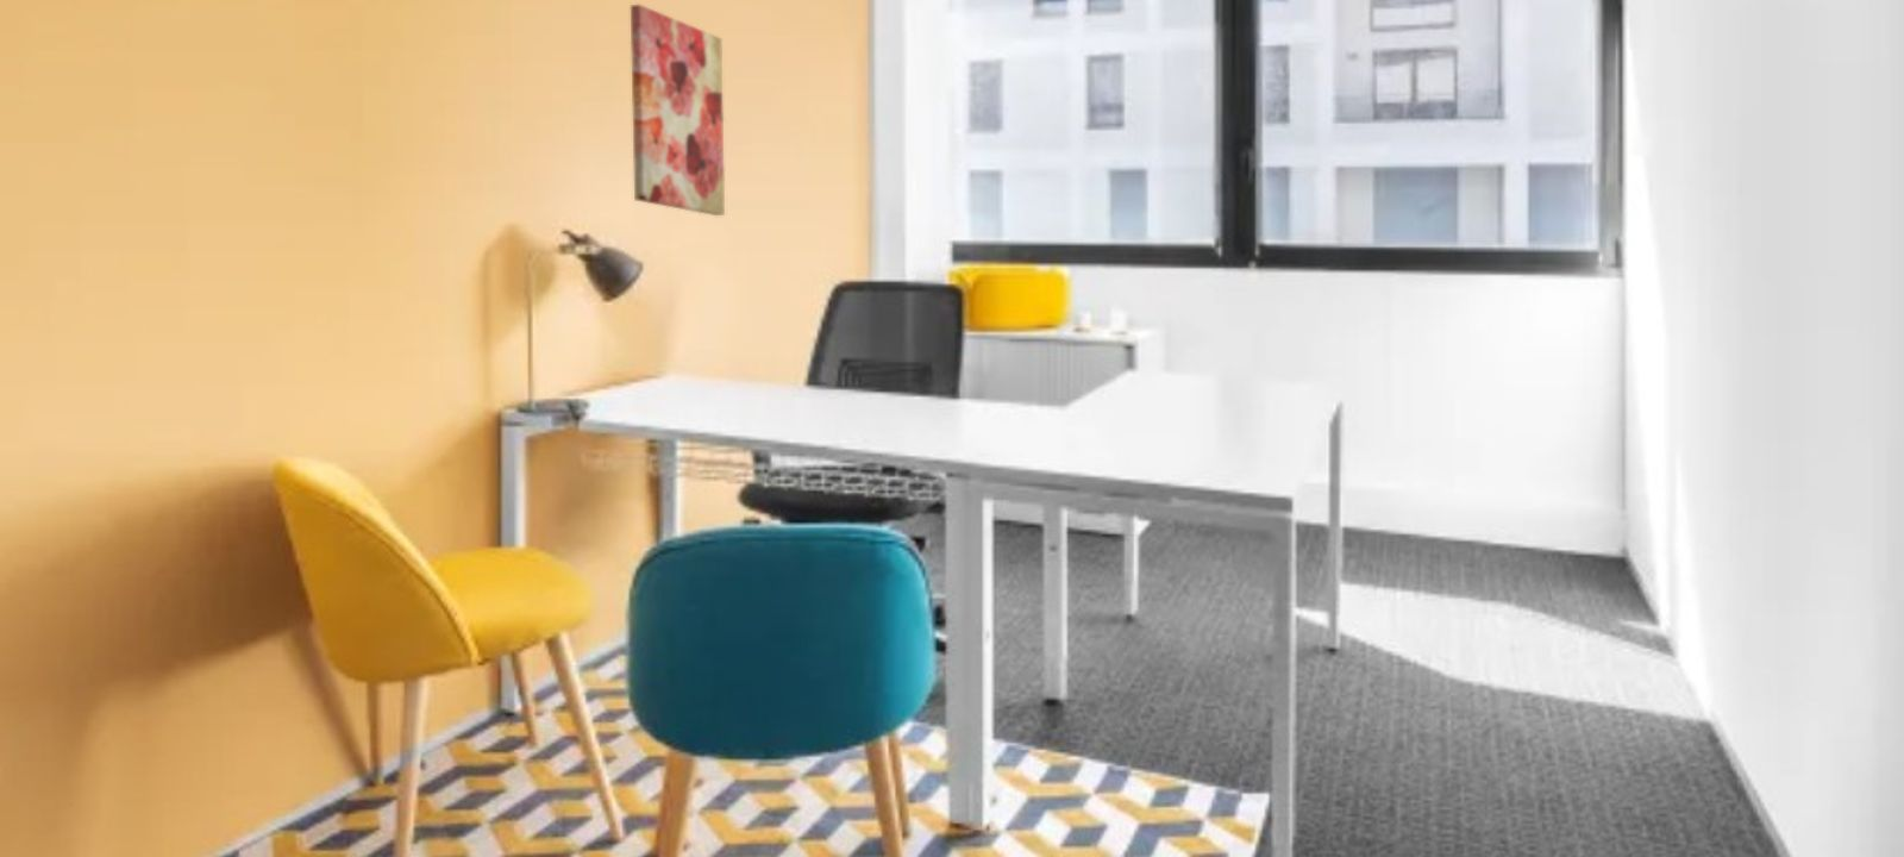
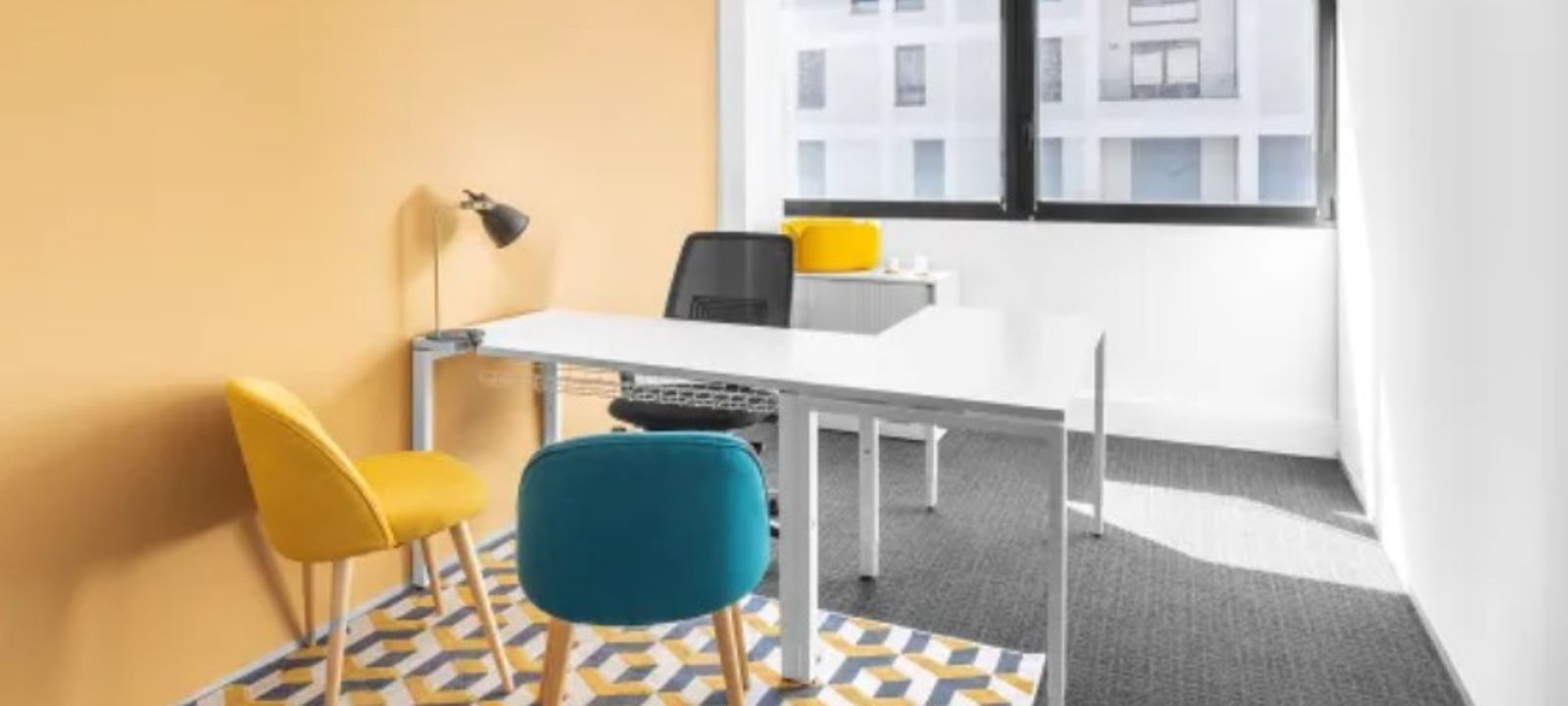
- wall art [629,4,726,216]
